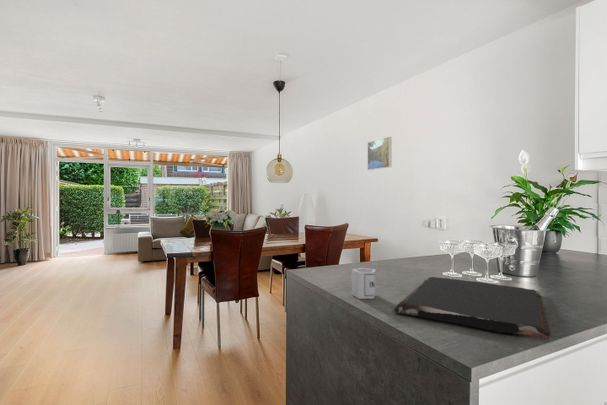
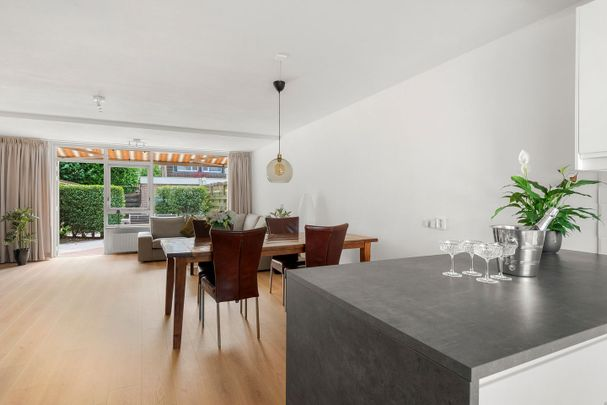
- cup [350,267,377,300]
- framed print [366,136,393,171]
- cutting board [393,276,552,341]
